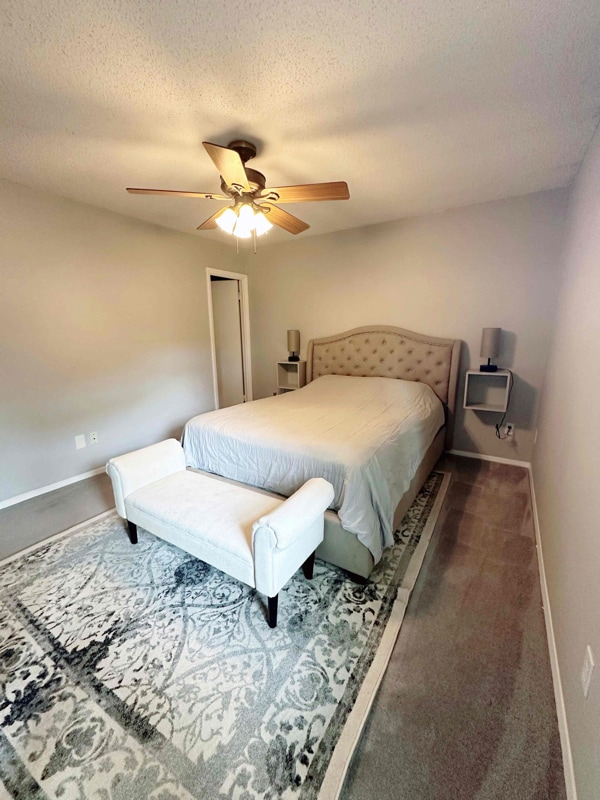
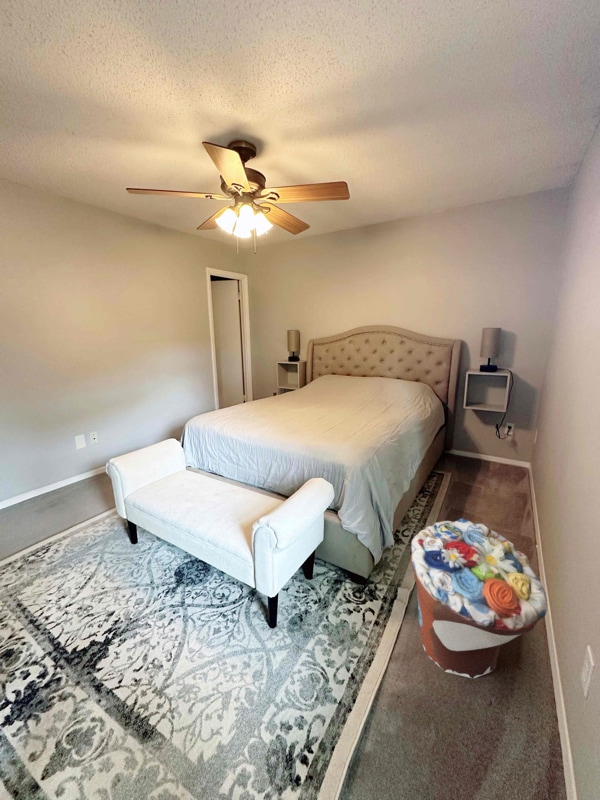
+ flower pot [409,518,548,680]
